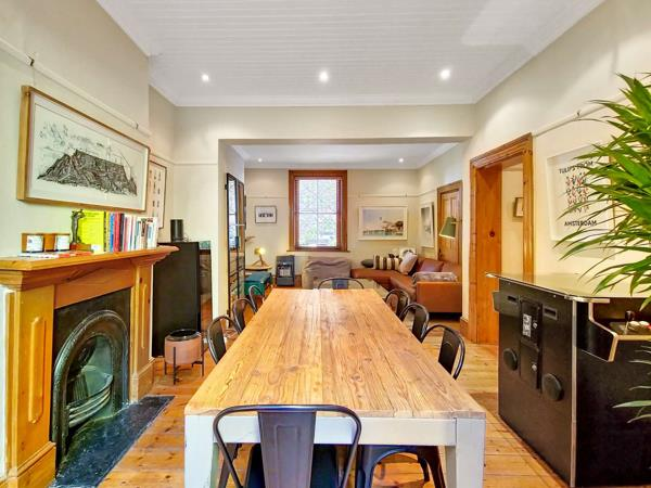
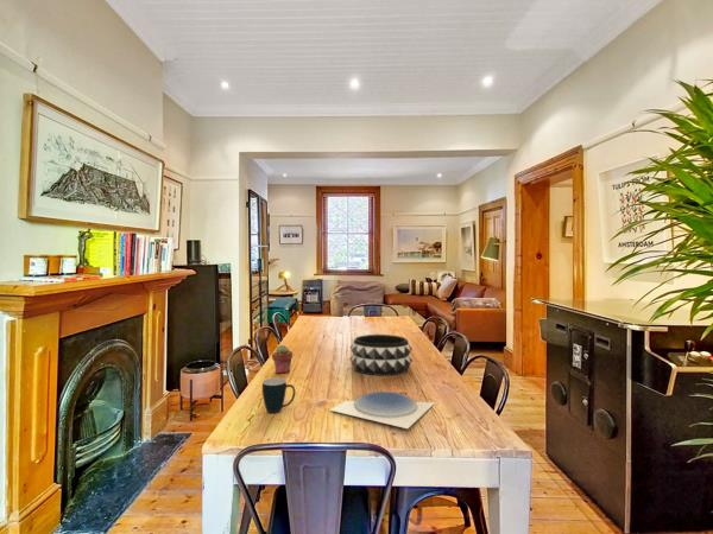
+ mug [261,376,296,414]
+ potted succulent [271,343,294,374]
+ decorative bowl [349,333,414,377]
+ plate [329,390,436,430]
